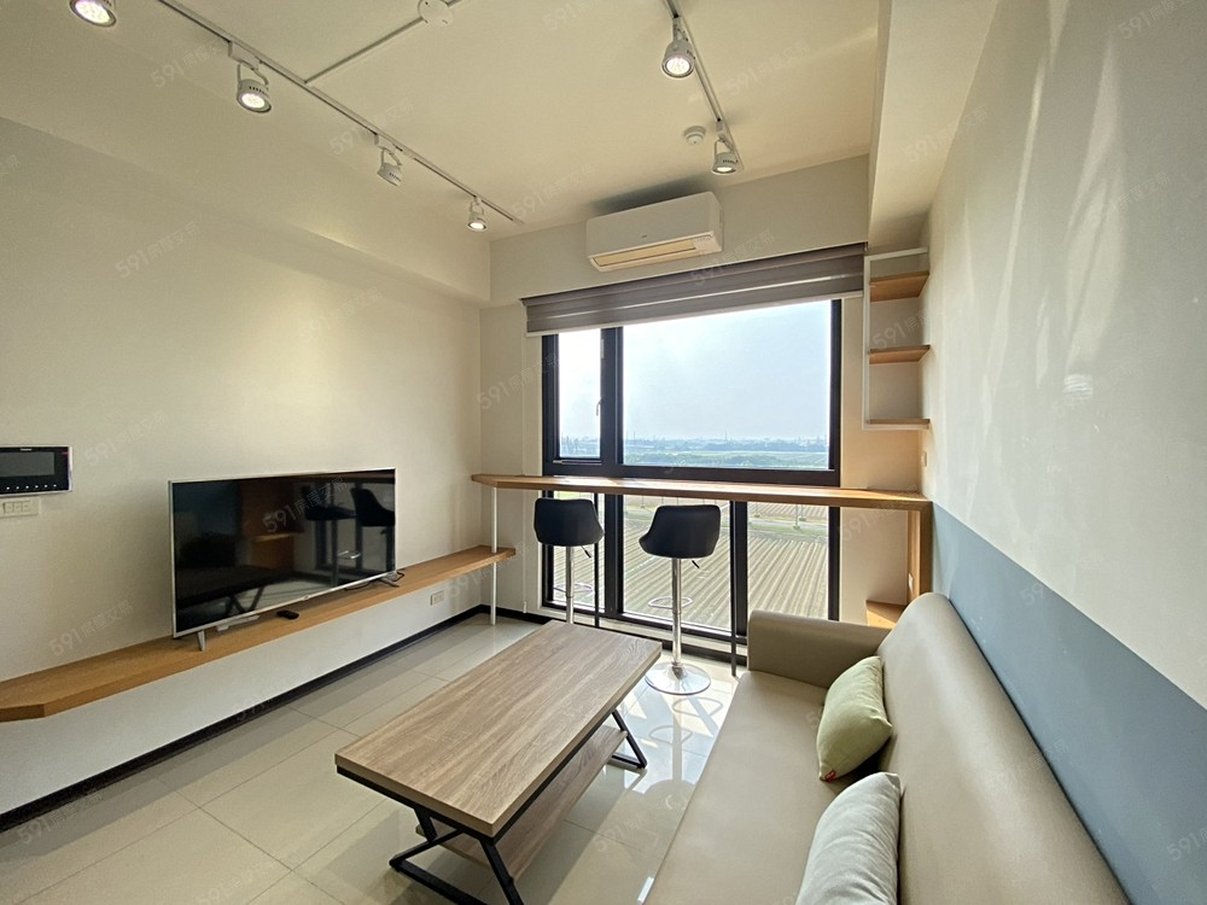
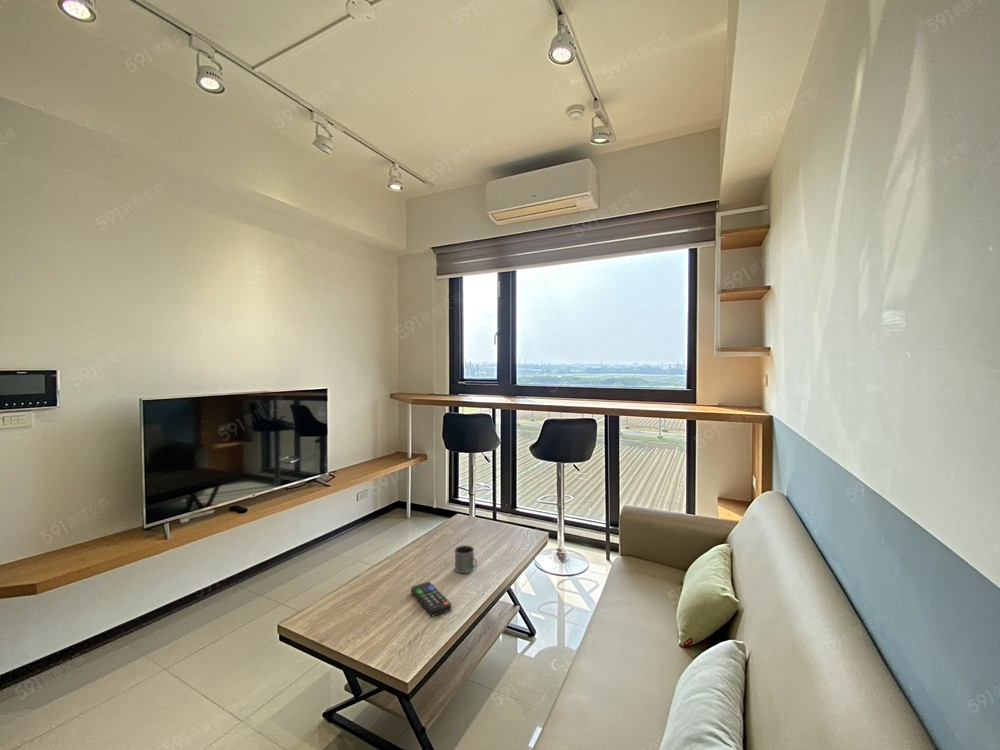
+ mug [453,544,478,574]
+ remote control [410,581,452,617]
